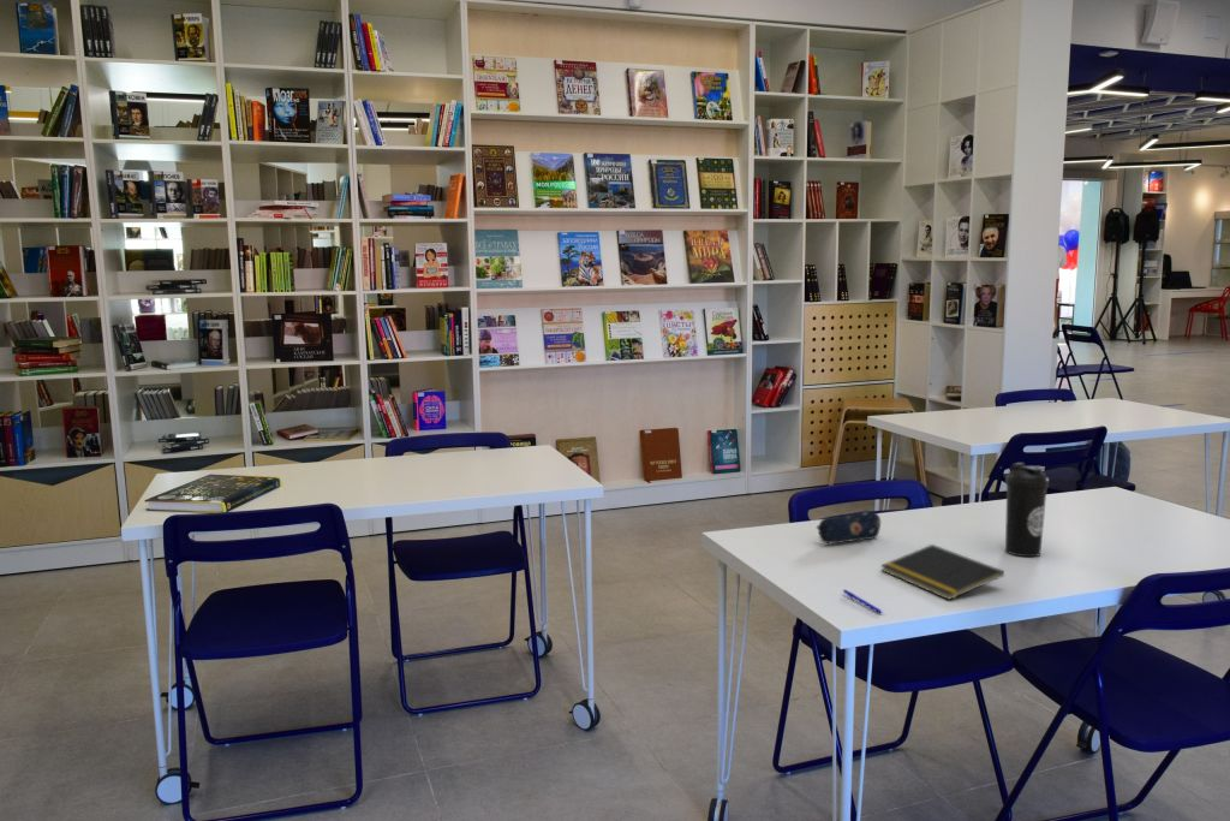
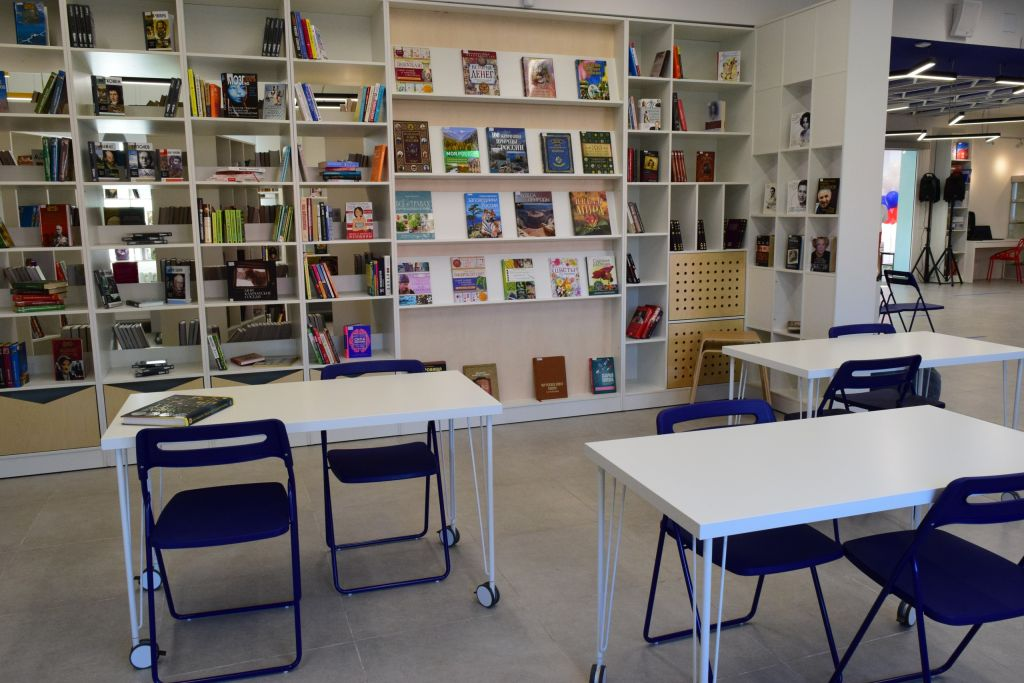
- pencil case [816,510,882,545]
- notepad [879,543,1005,601]
- pen [842,588,884,614]
- water bottle [1004,462,1050,558]
